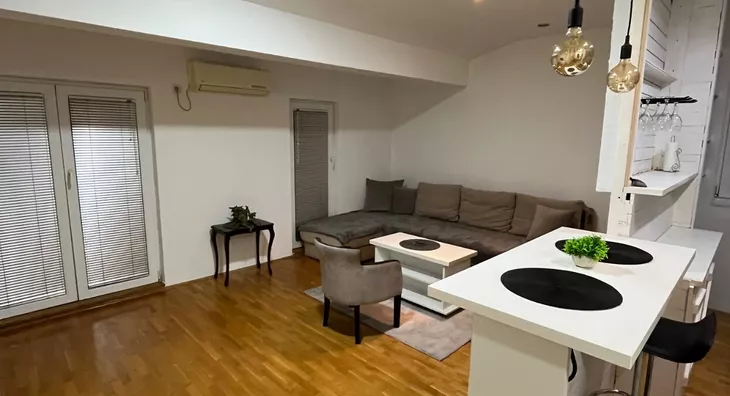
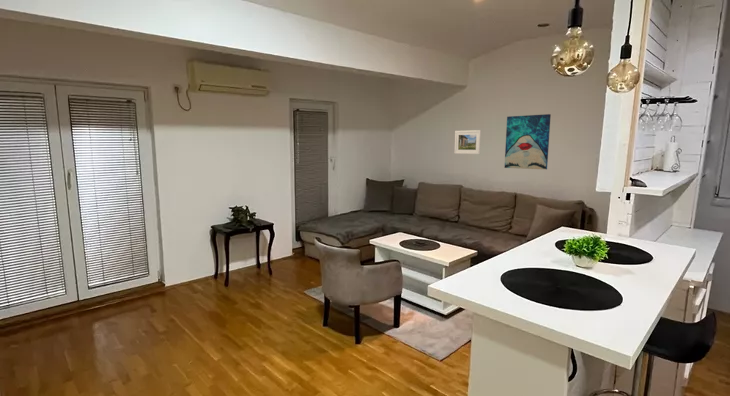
+ wall art [503,113,552,170]
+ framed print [453,129,482,155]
